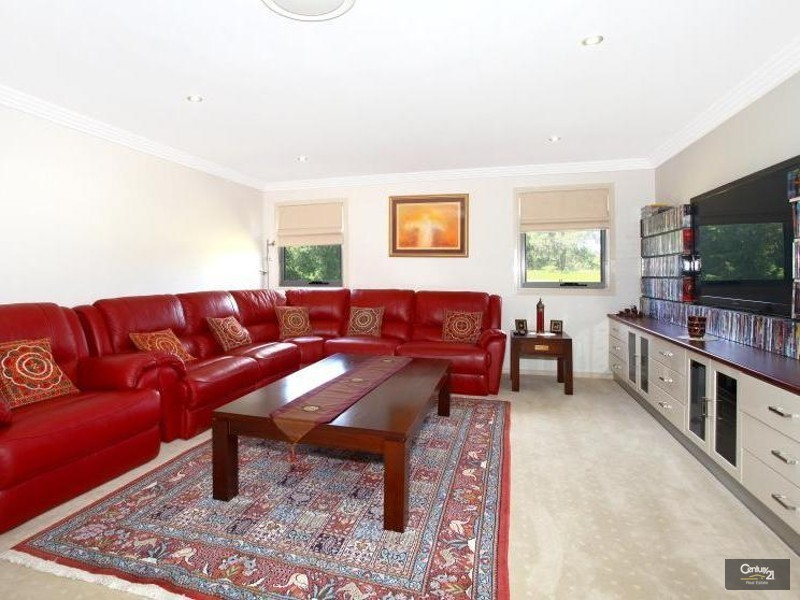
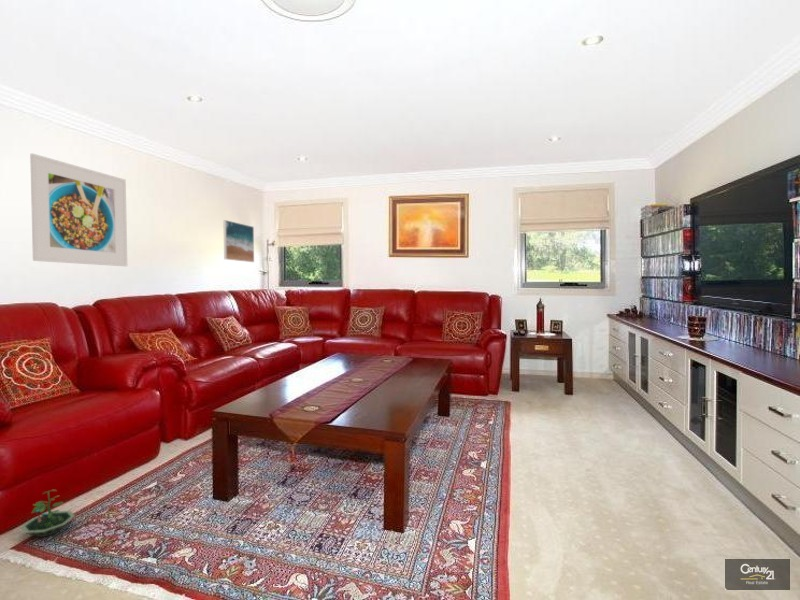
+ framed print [29,153,128,267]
+ terrarium [20,489,76,538]
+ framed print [222,219,255,263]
